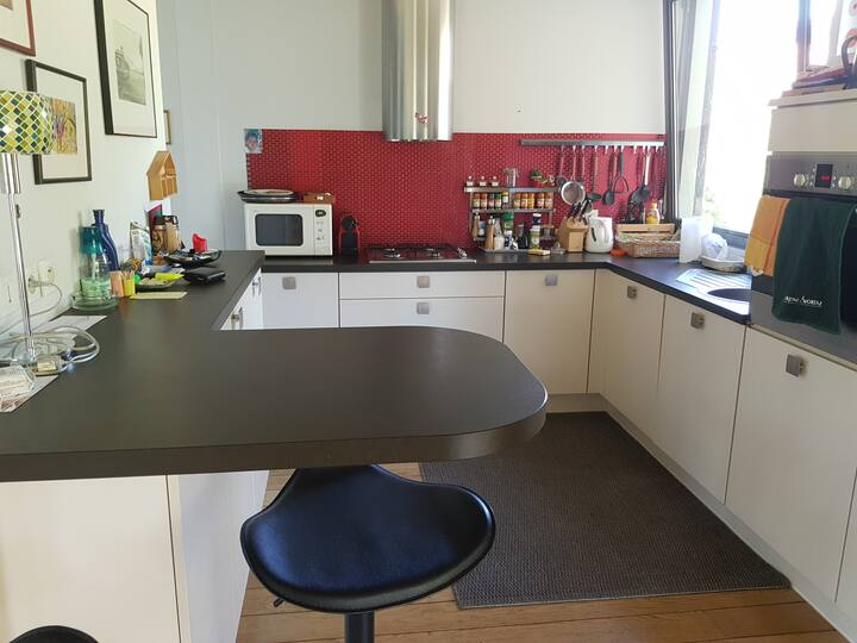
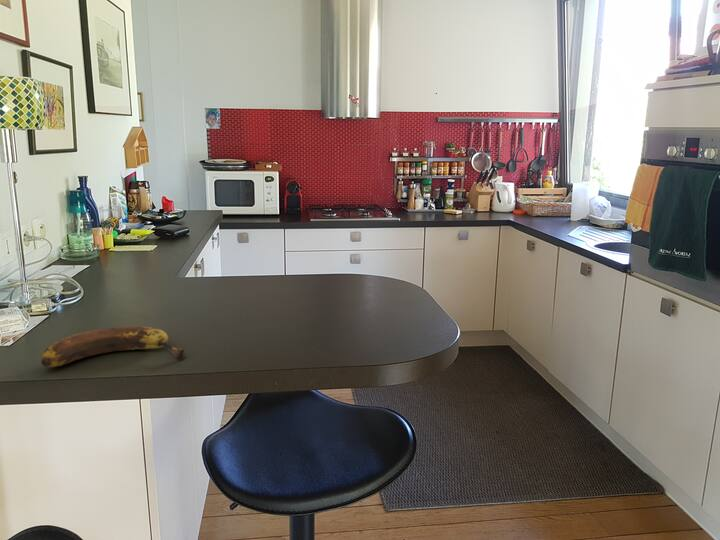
+ banana [40,326,186,368]
